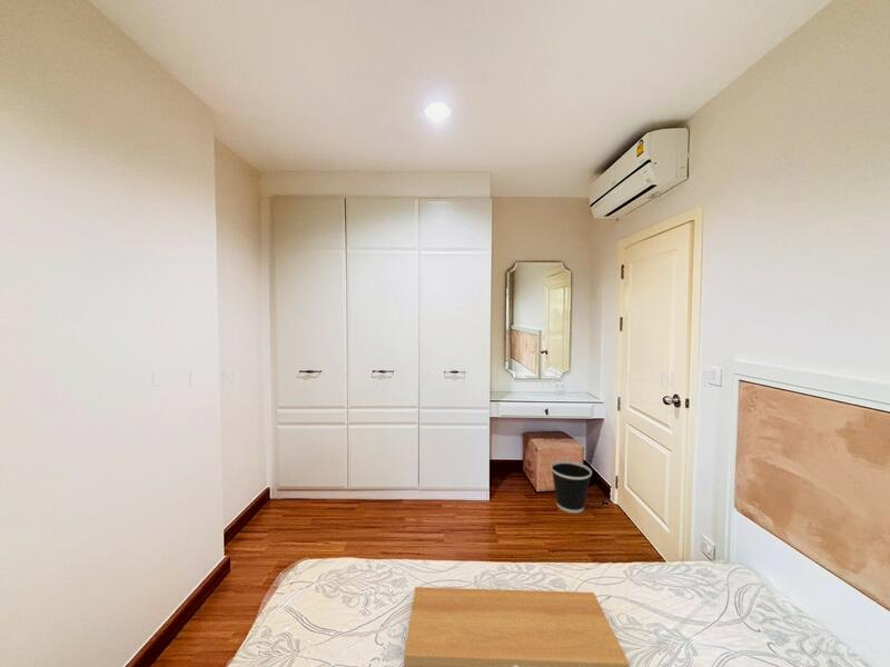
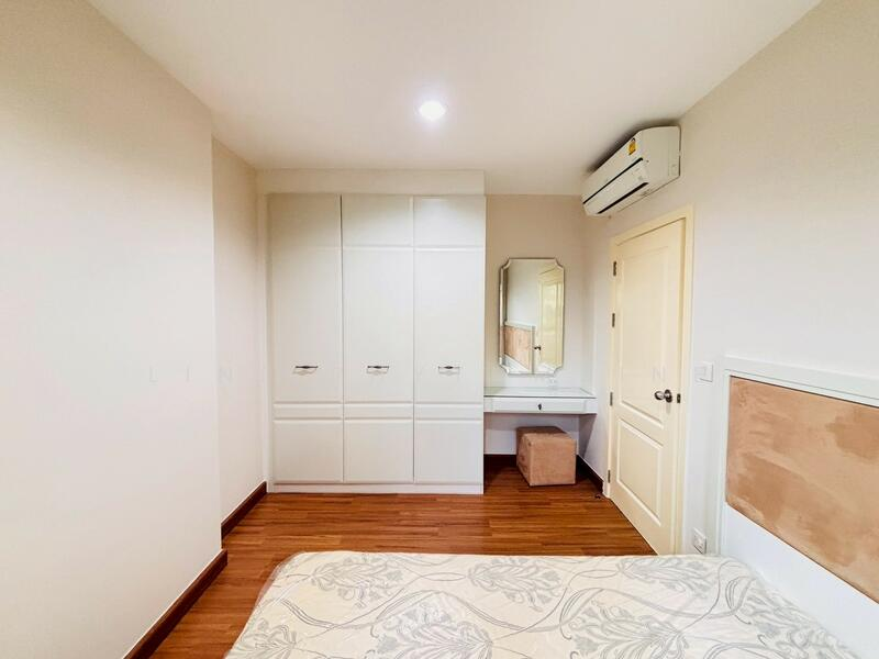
- tray [404,586,631,667]
- wastebasket [550,460,593,514]
